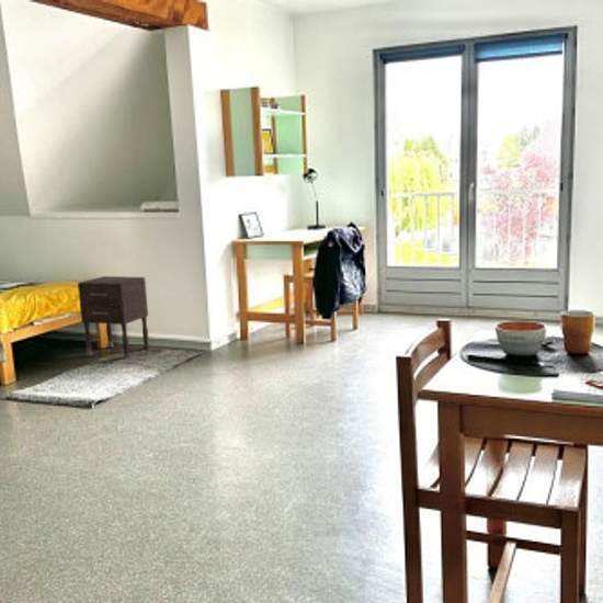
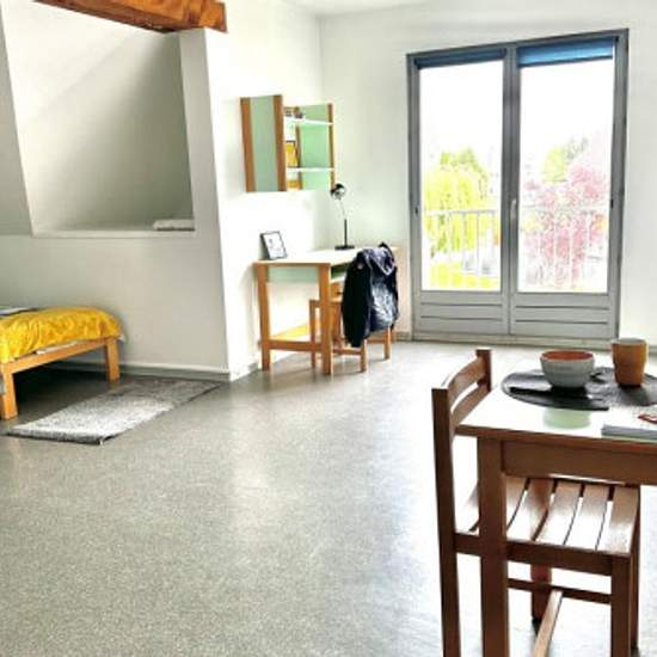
- nightstand [77,275,150,360]
